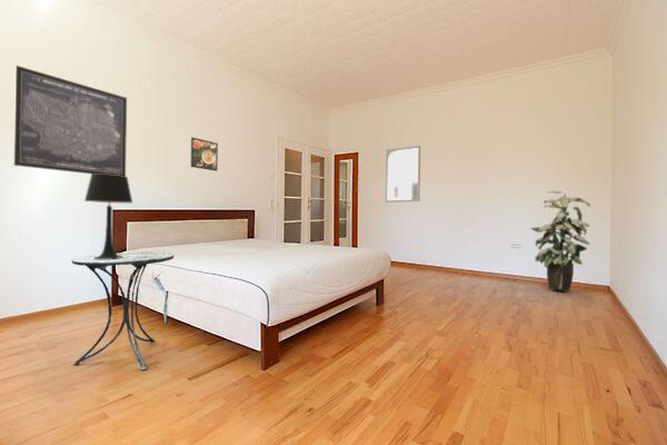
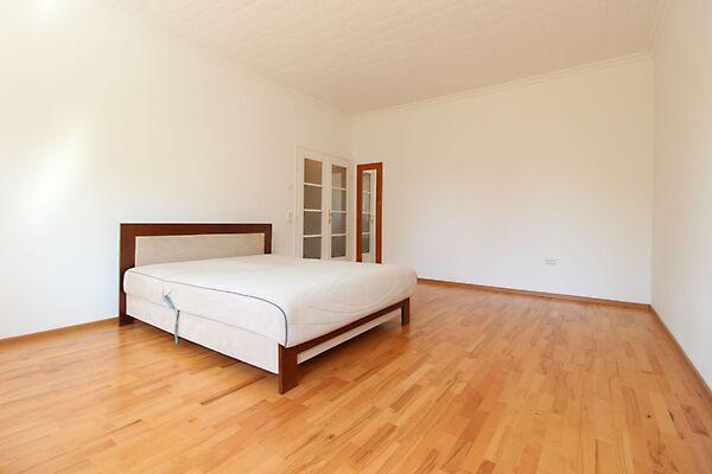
- home mirror [385,145,421,204]
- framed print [190,137,219,172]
- indoor plant [529,189,591,293]
- wall art [13,65,128,177]
- table lamp [83,174,133,259]
- side table [70,250,175,370]
